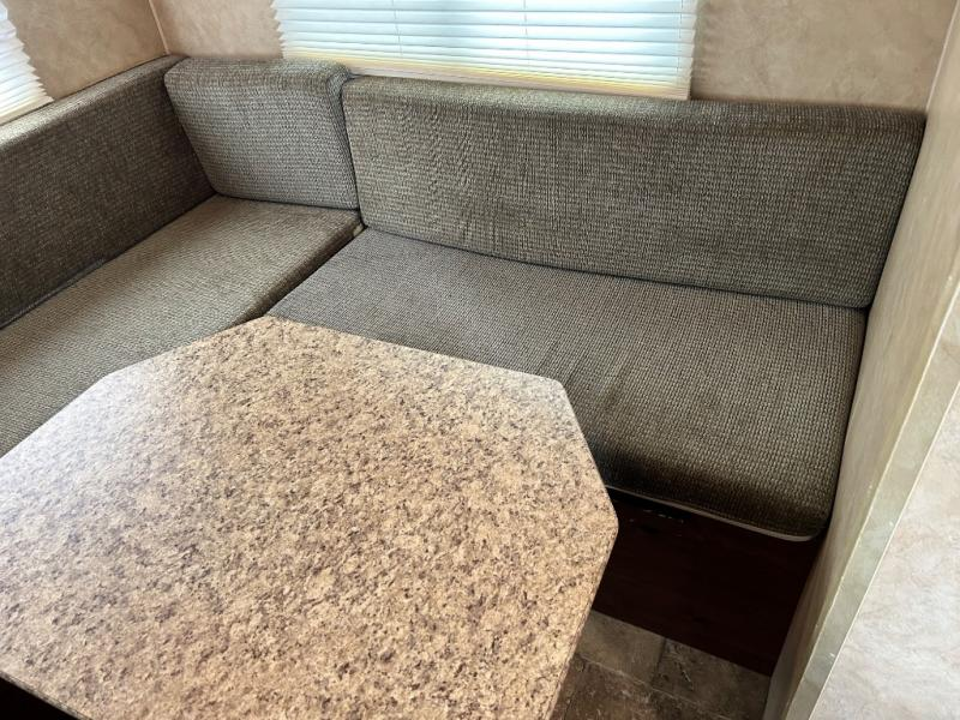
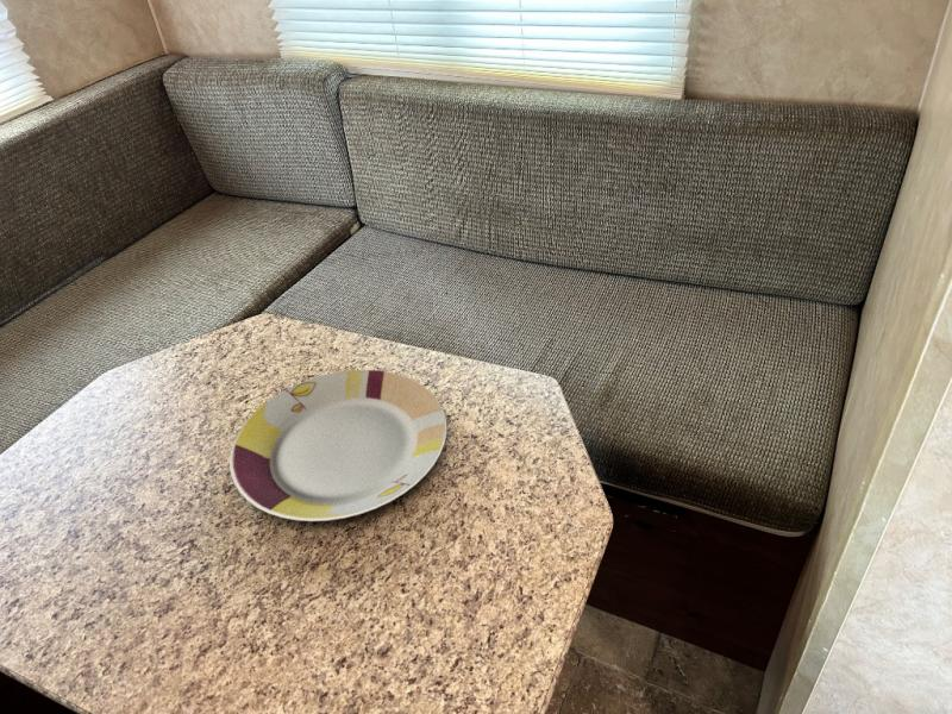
+ plate [228,369,447,522]
